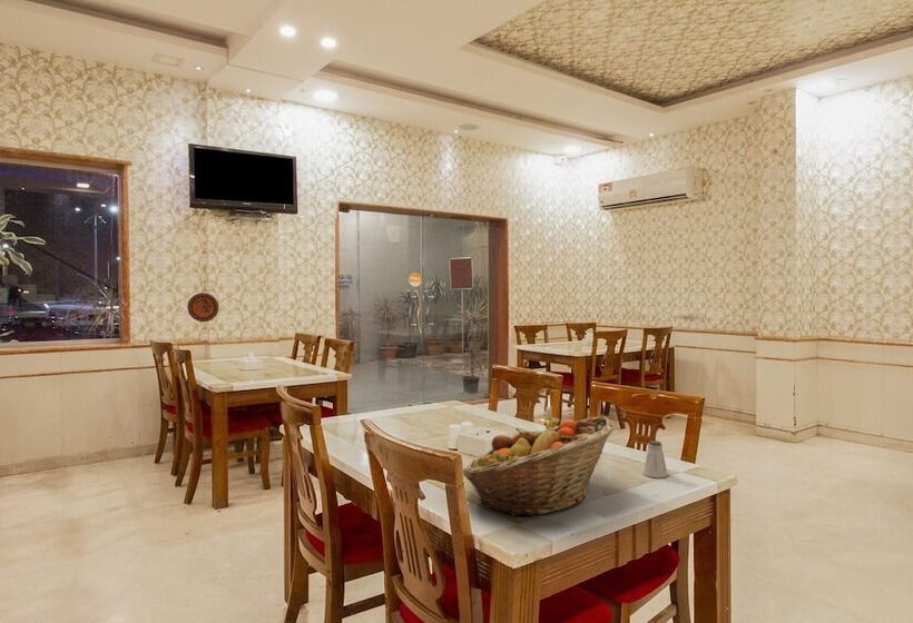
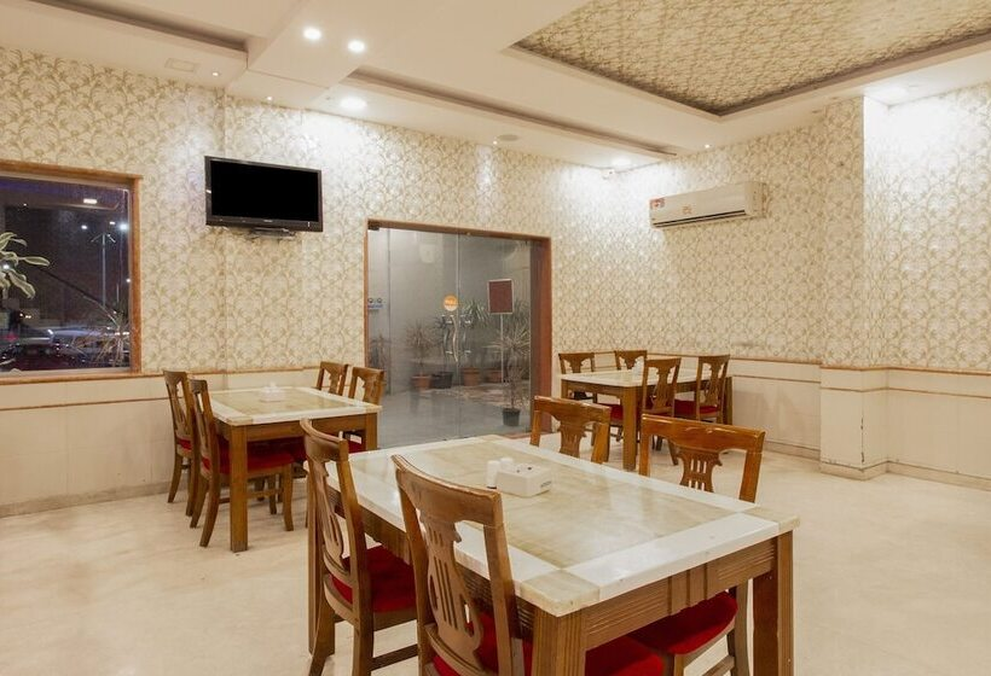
- fruit basket [462,415,616,517]
- saltshaker [641,439,669,478]
- decorative plate [186,291,219,323]
- candle holder [530,396,560,434]
